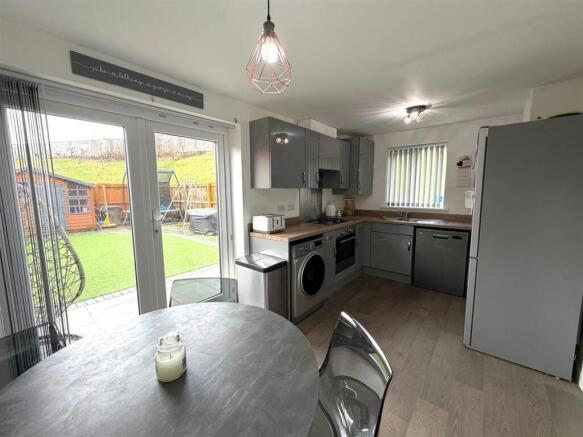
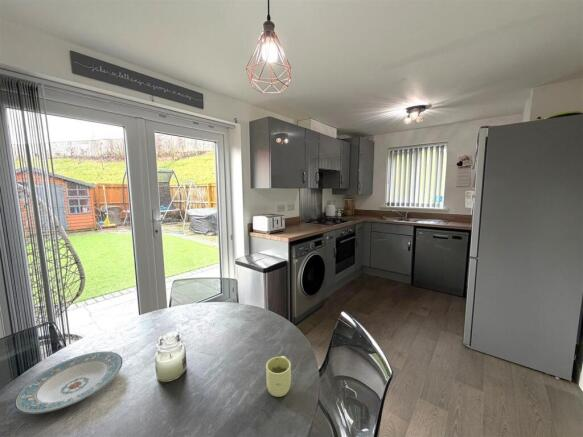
+ mug [265,355,292,398]
+ plate [13,351,124,415]
